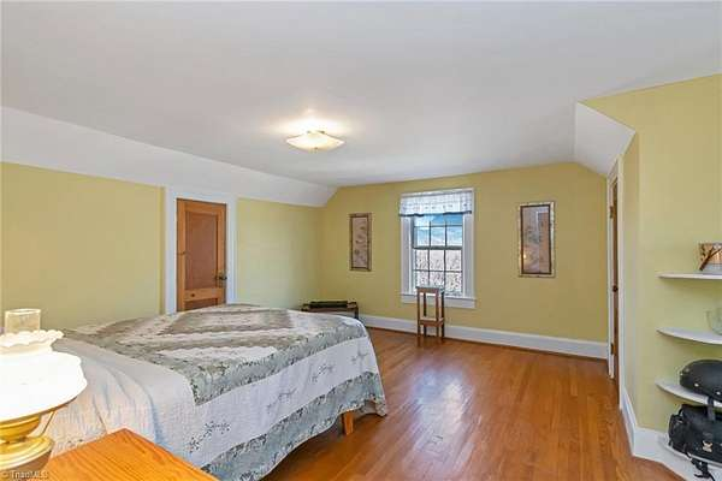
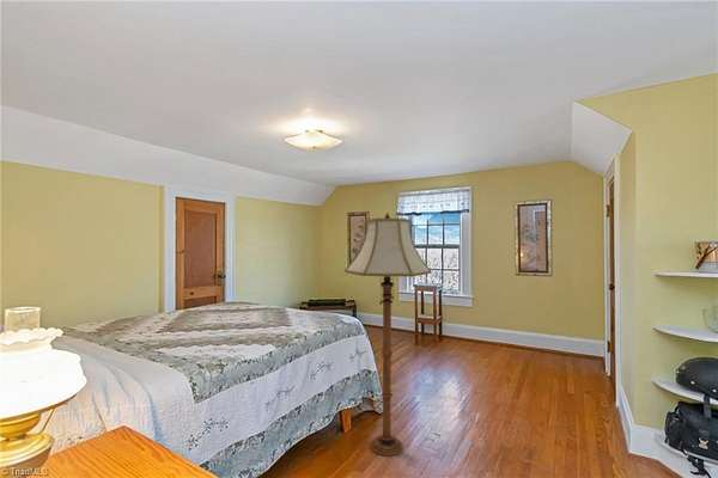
+ floor lamp [343,212,433,458]
